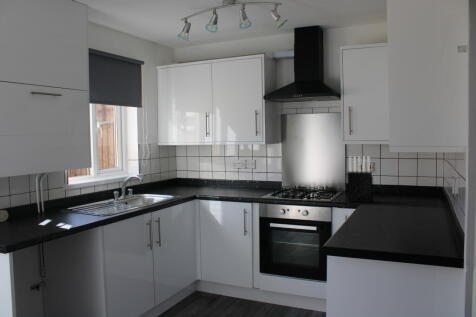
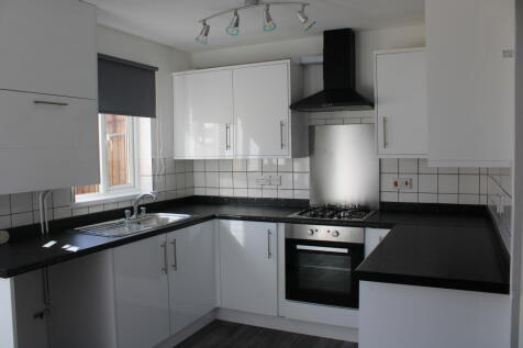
- knife block [346,155,374,204]
